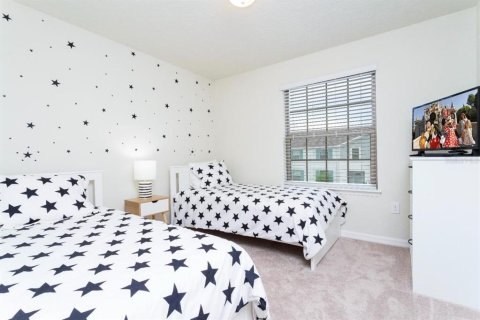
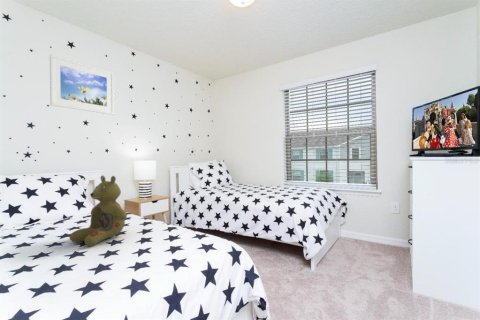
+ stuffed bear [68,174,128,247]
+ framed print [49,54,115,116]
